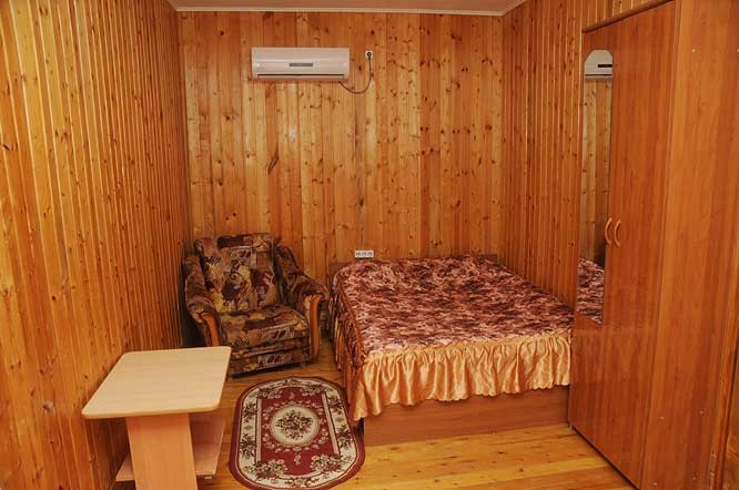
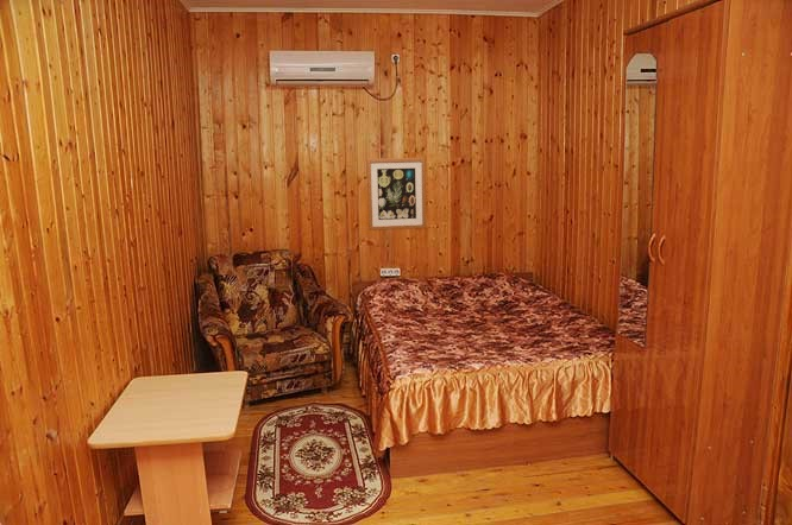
+ wall art [366,157,427,232]
